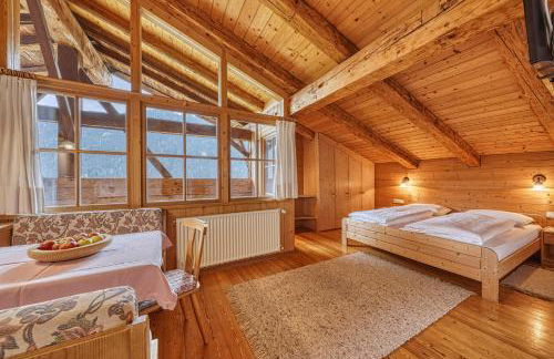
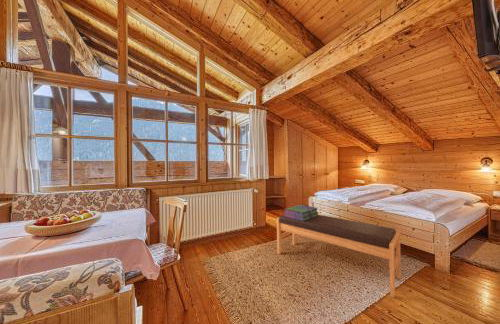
+ bench [276,214,402,299]
+ stack of books [283,204,319,221]
